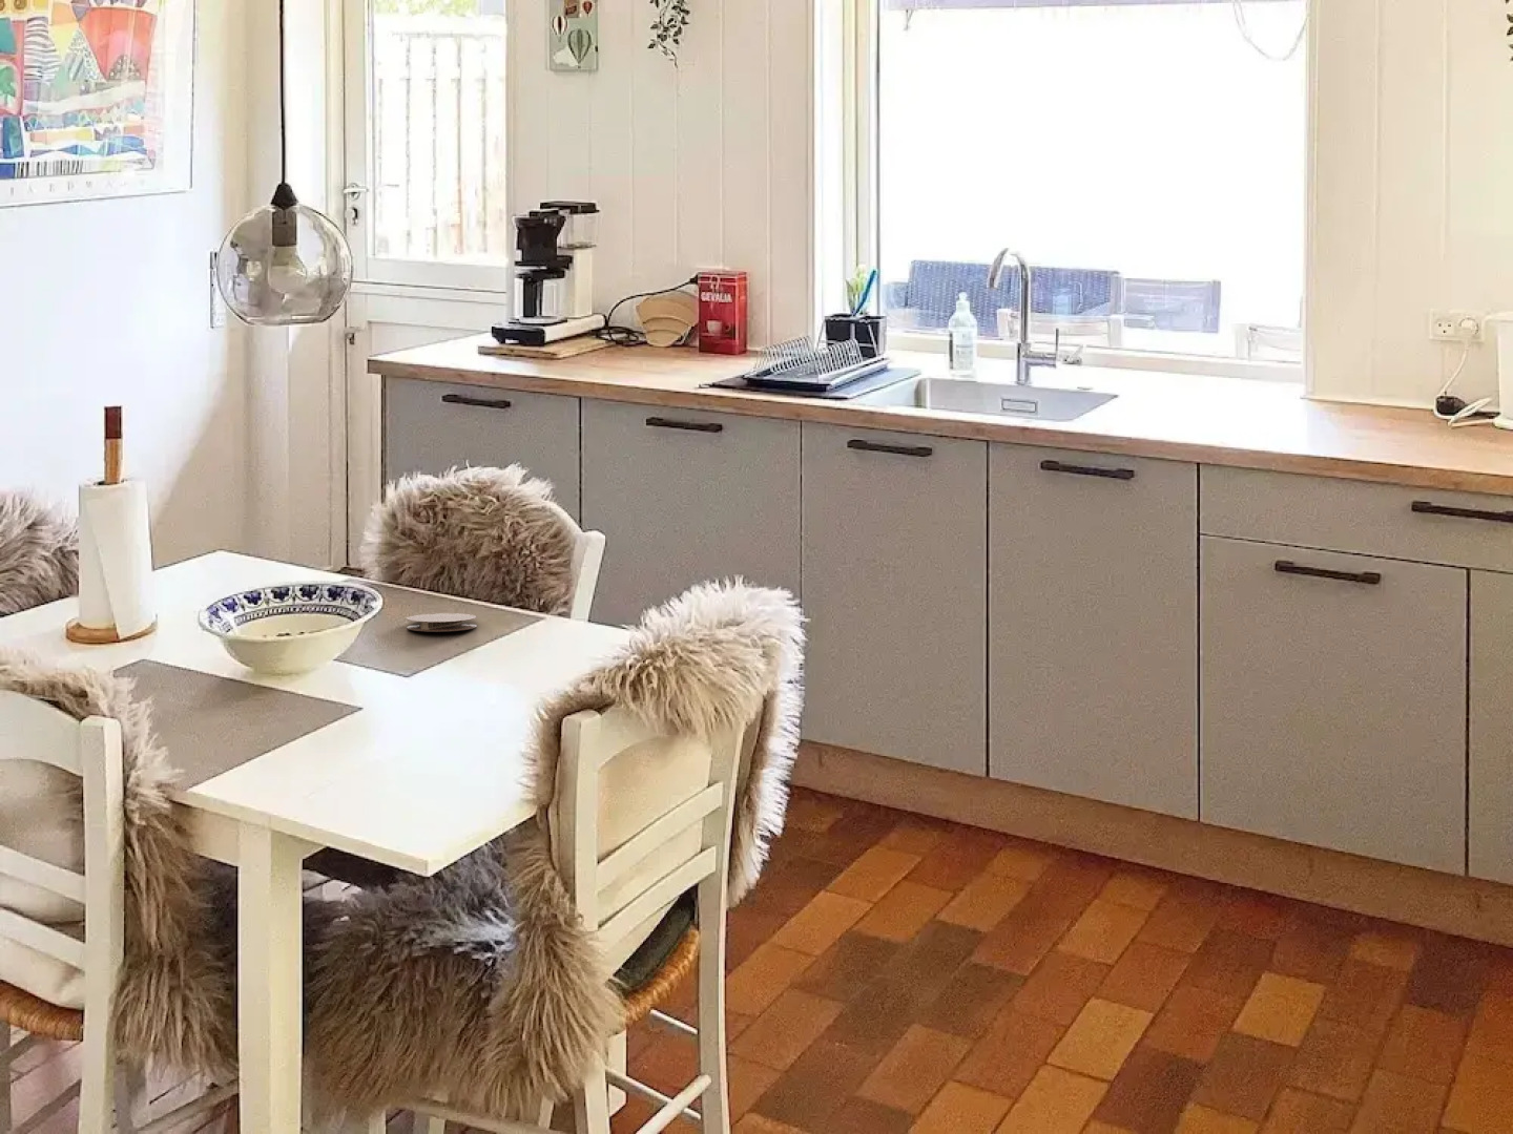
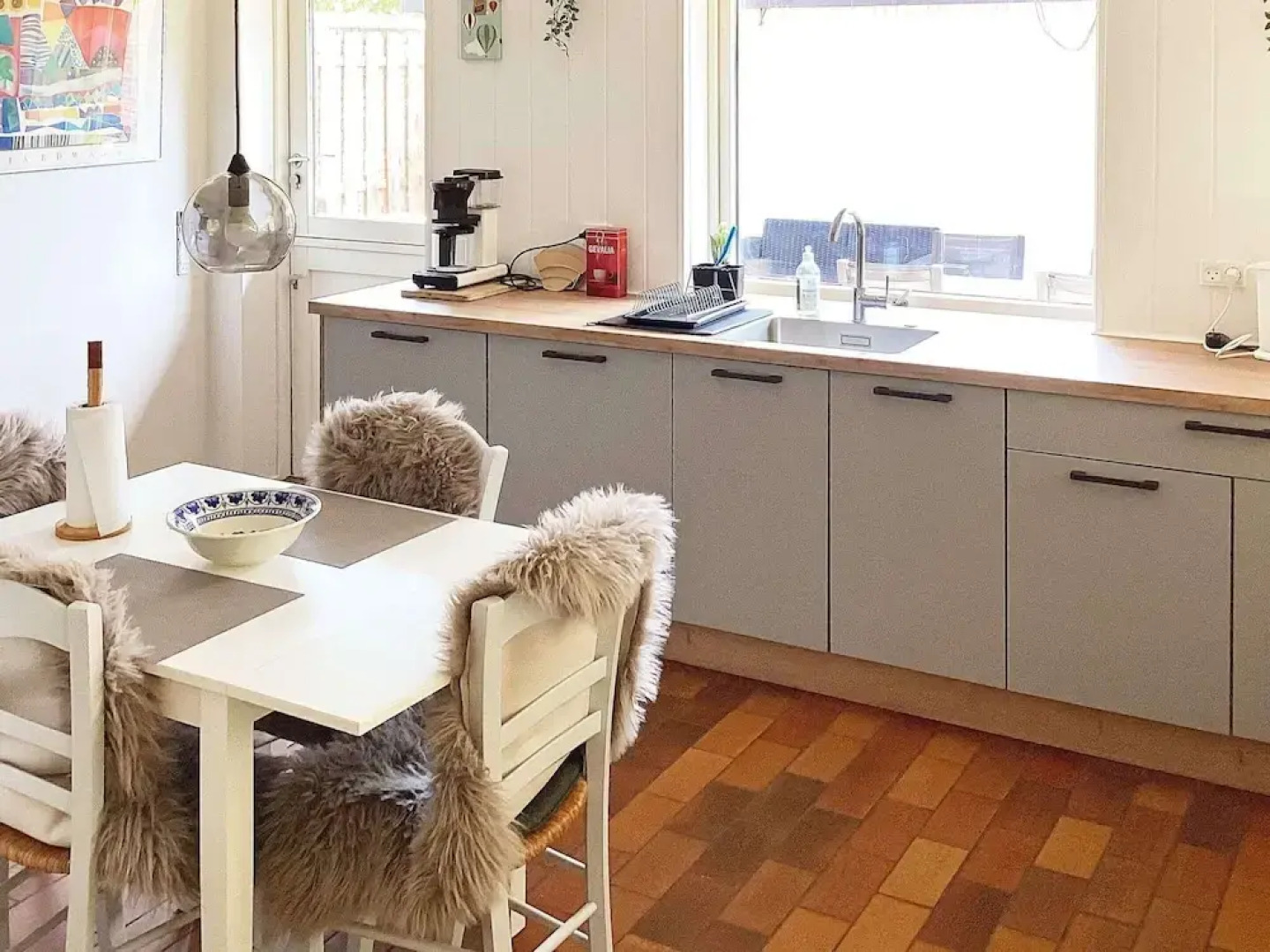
- coaster [405,612,478,633]
